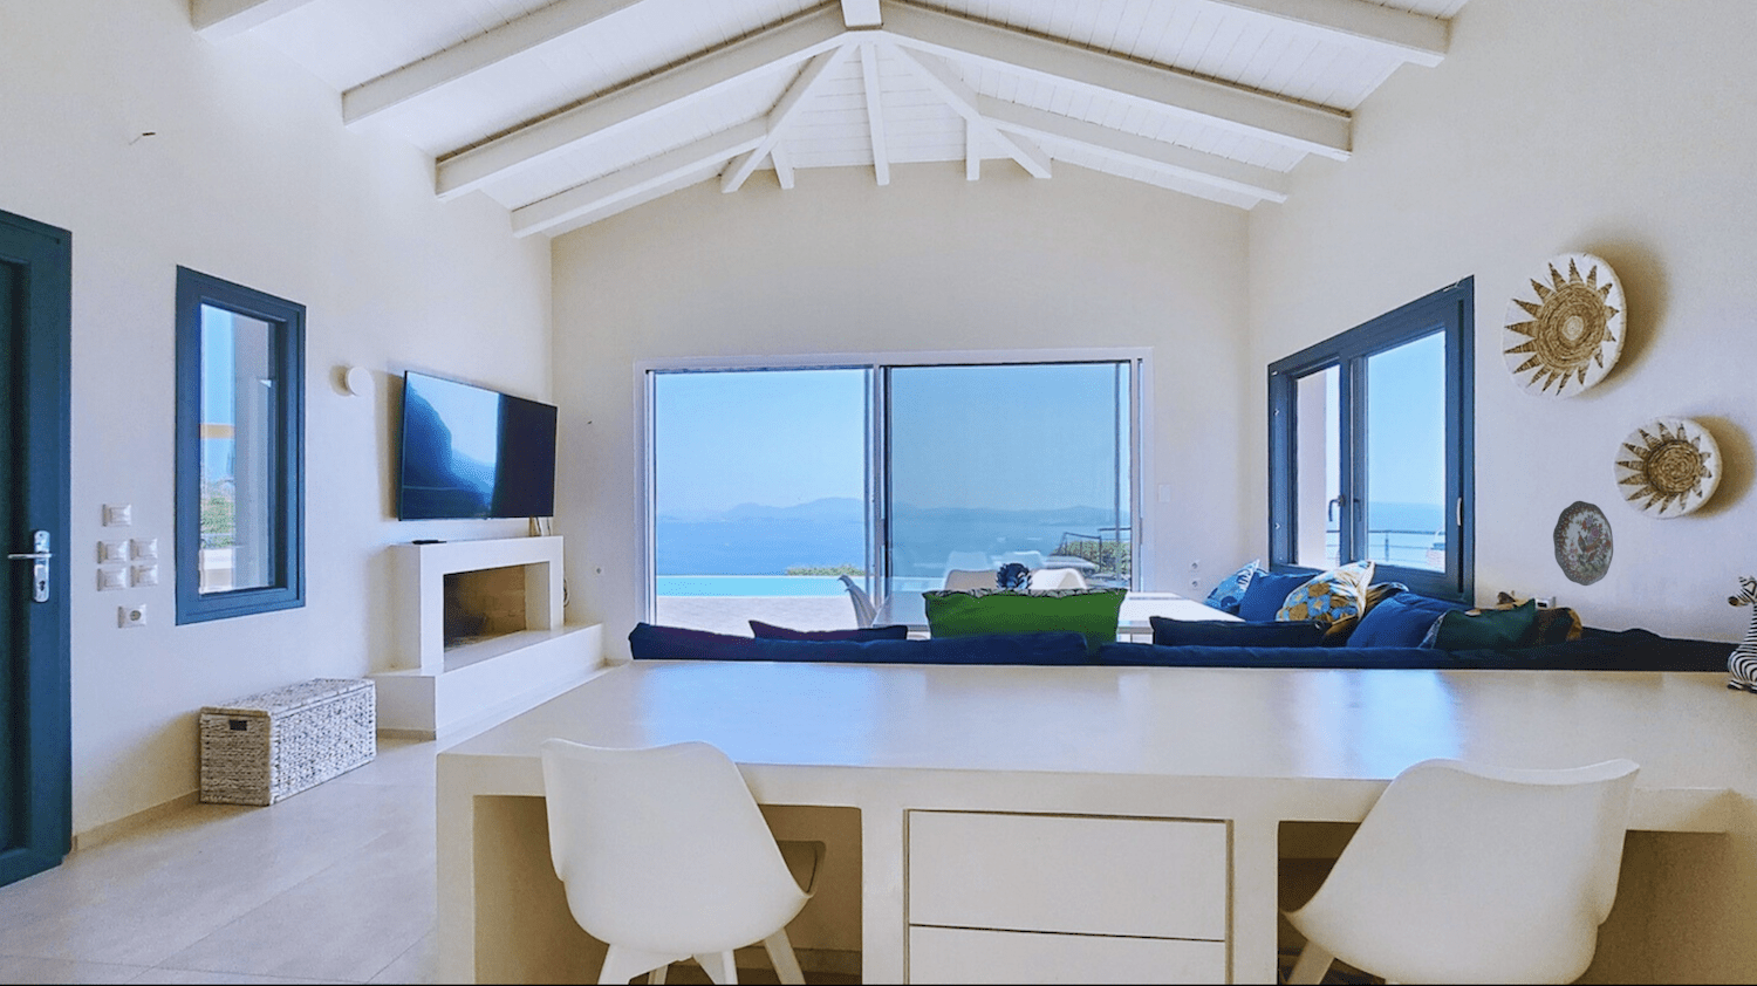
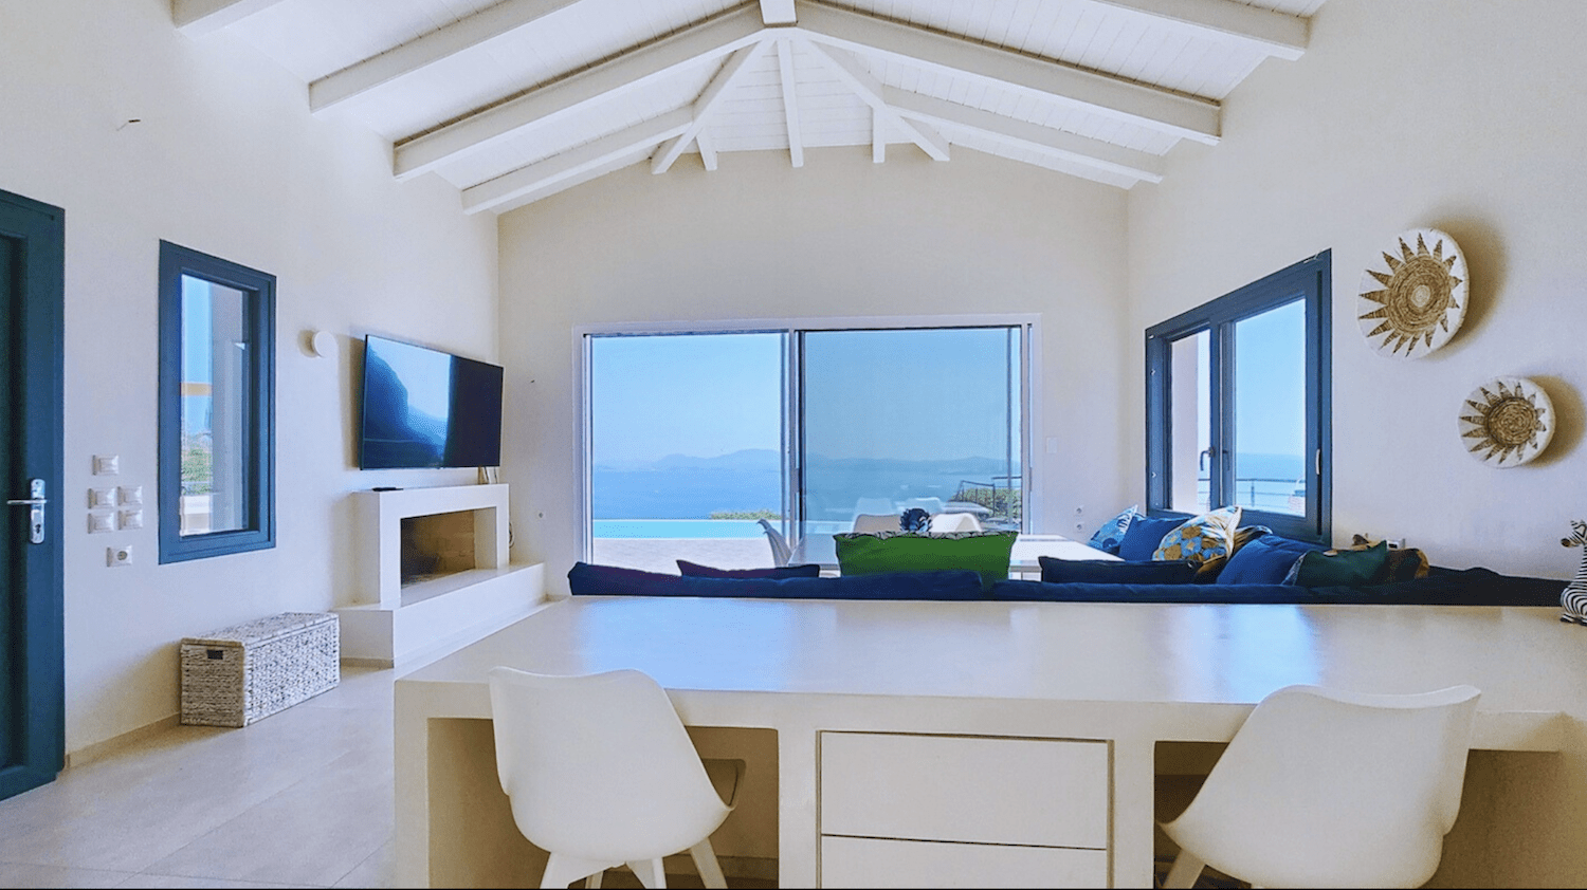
- decorative plate [1552,500,1615,587]
